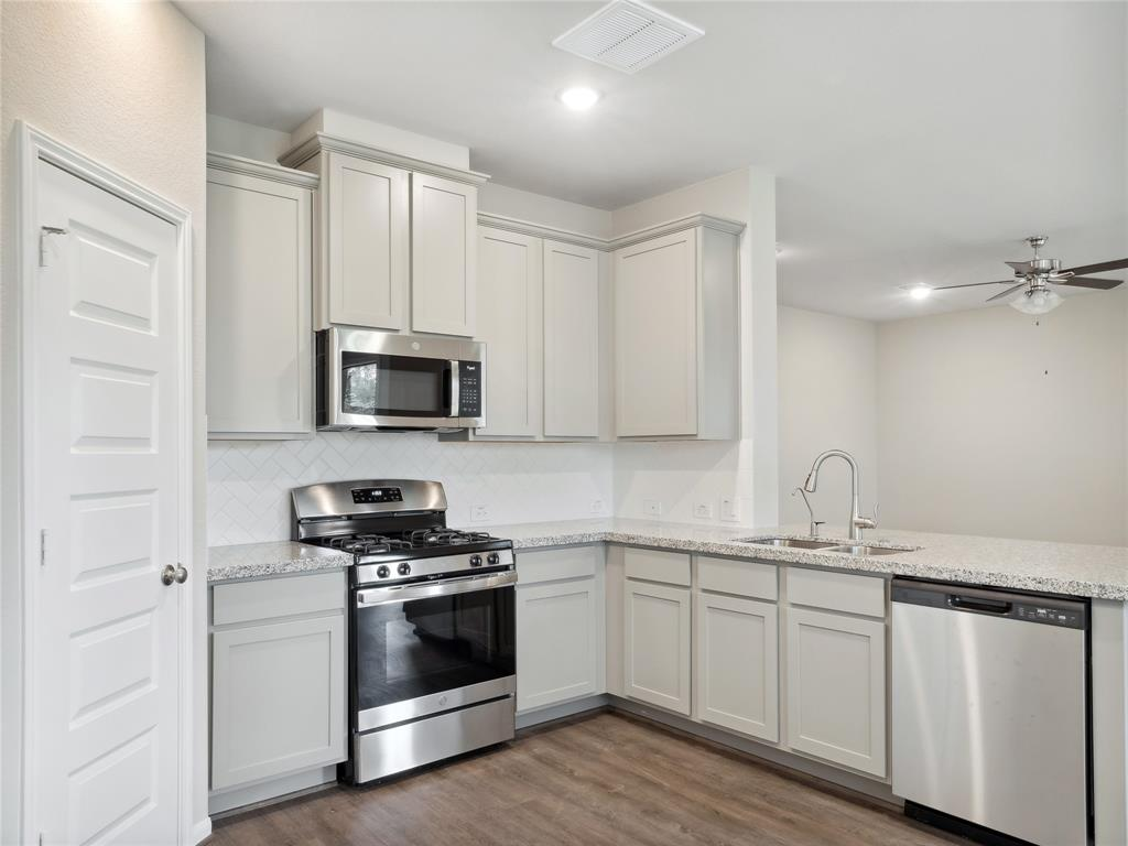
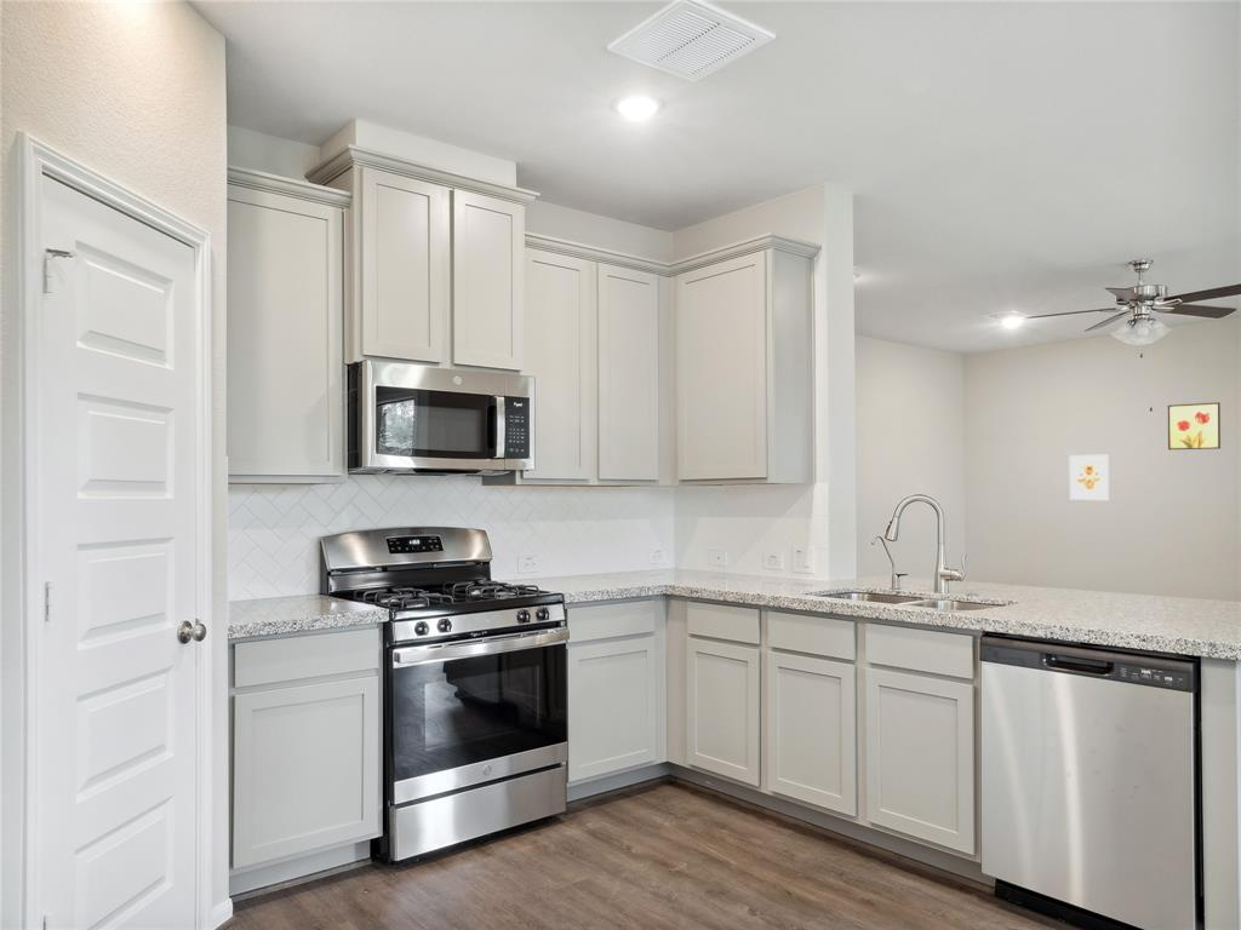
+ wall art [1167,401,1222,450]
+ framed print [1069,454,1110,501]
